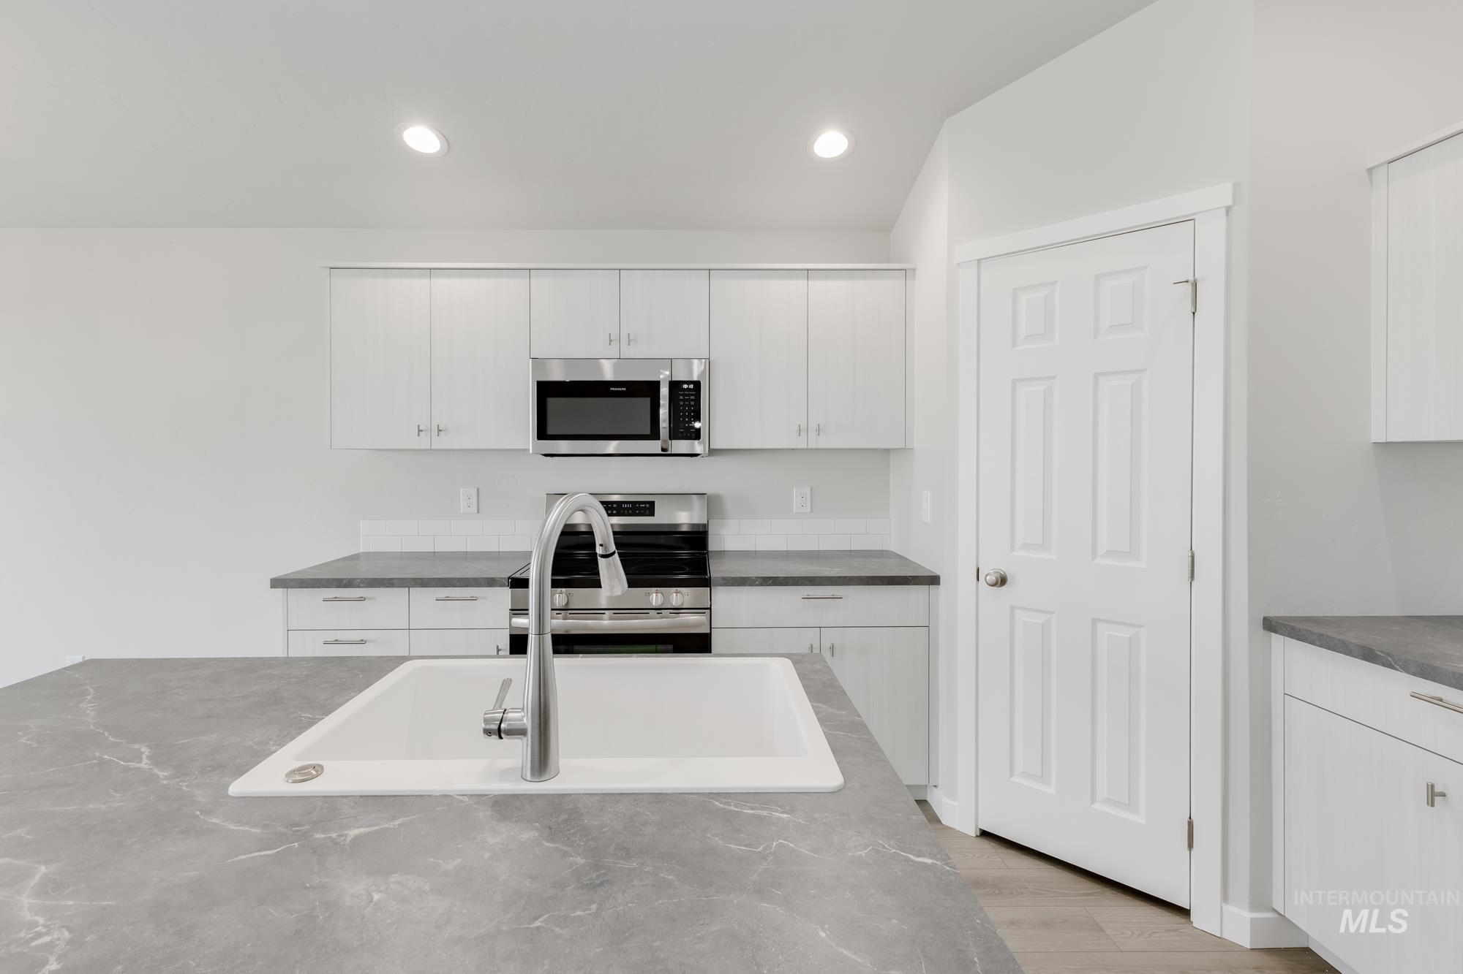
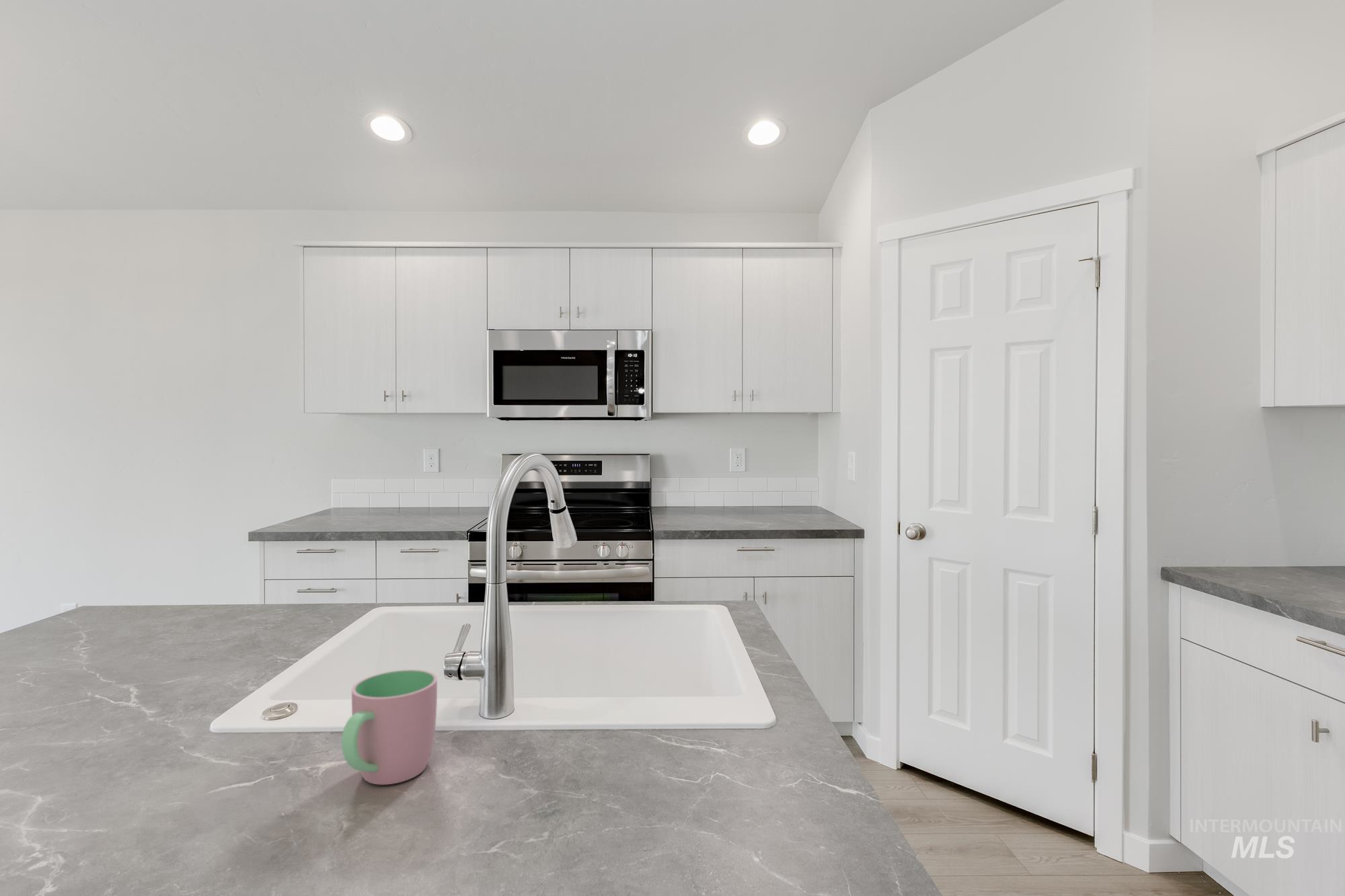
+ cup [341,669,438,785]
